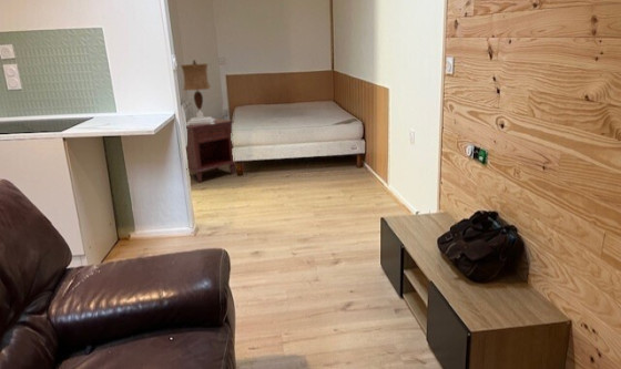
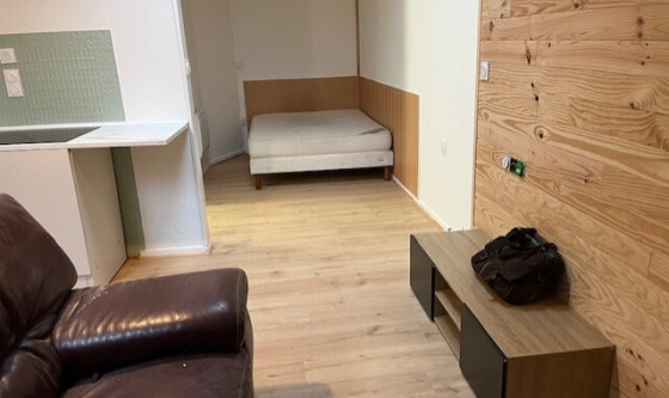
- nightstand [185,116,236,183]
- table lamp [180,59,216,126]
